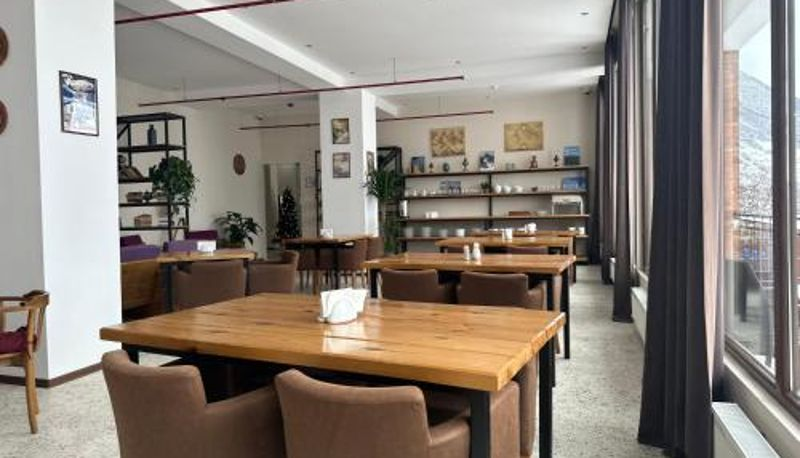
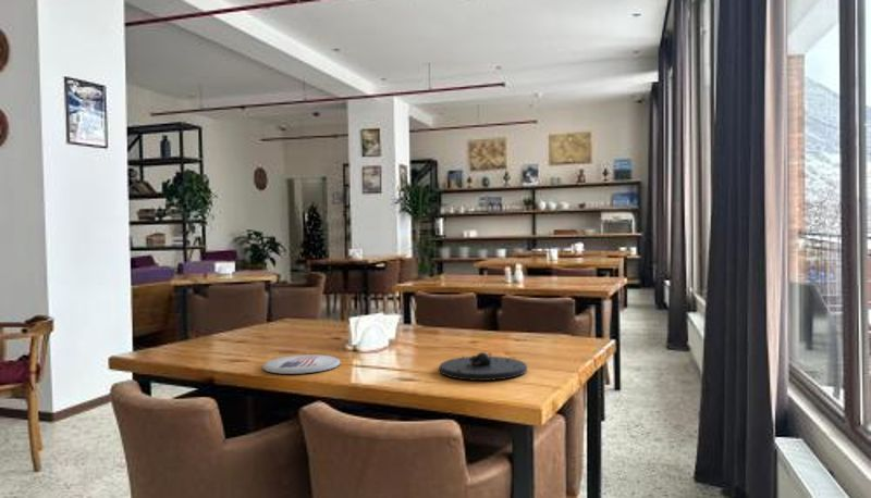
+ plate [438,351,528,382]
+ plate [261,353,342,375]
